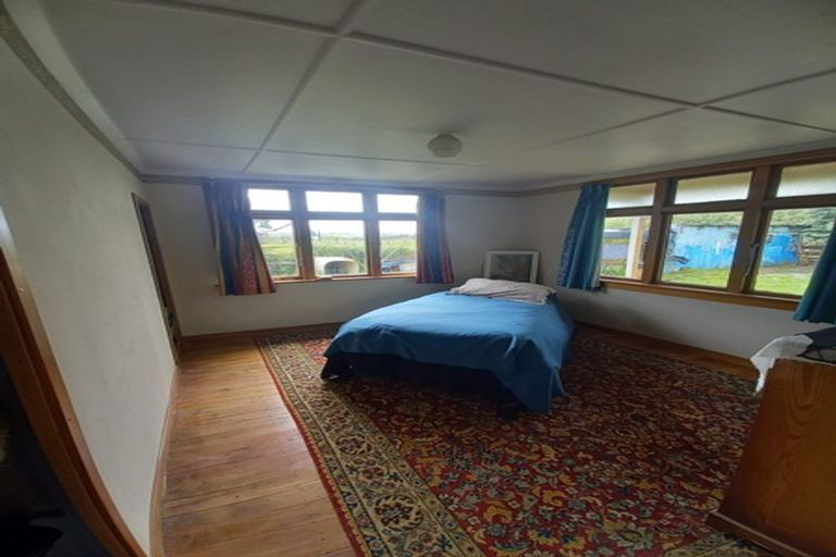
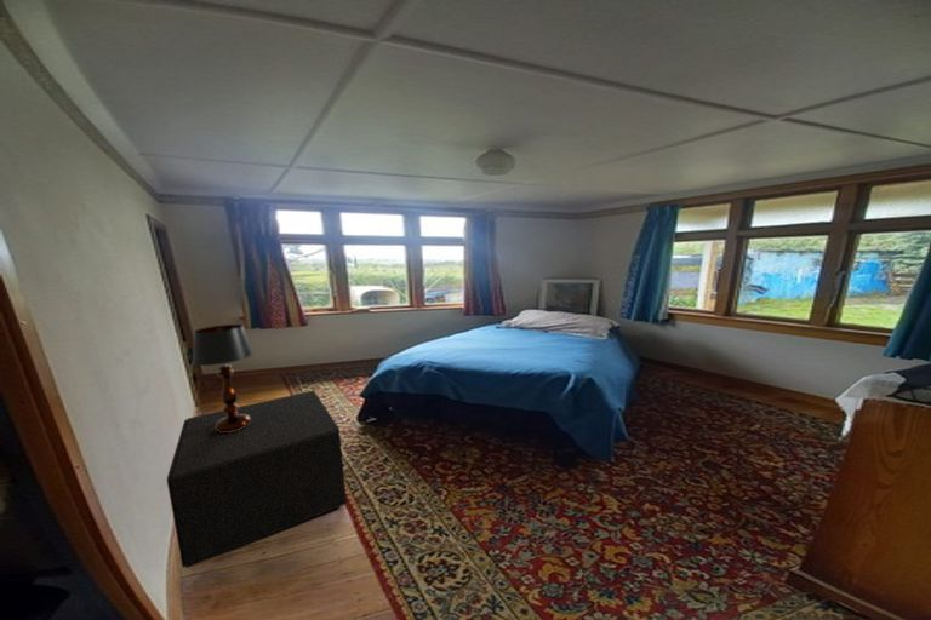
+ table lamp [192,323,253,432]
+ nightstand [166,390,348,569]
